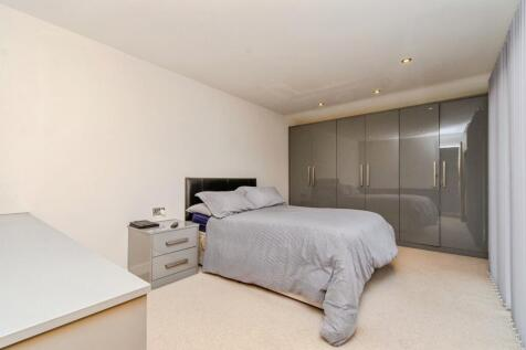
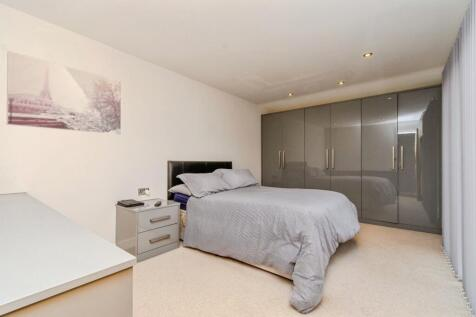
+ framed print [6,50,122,136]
